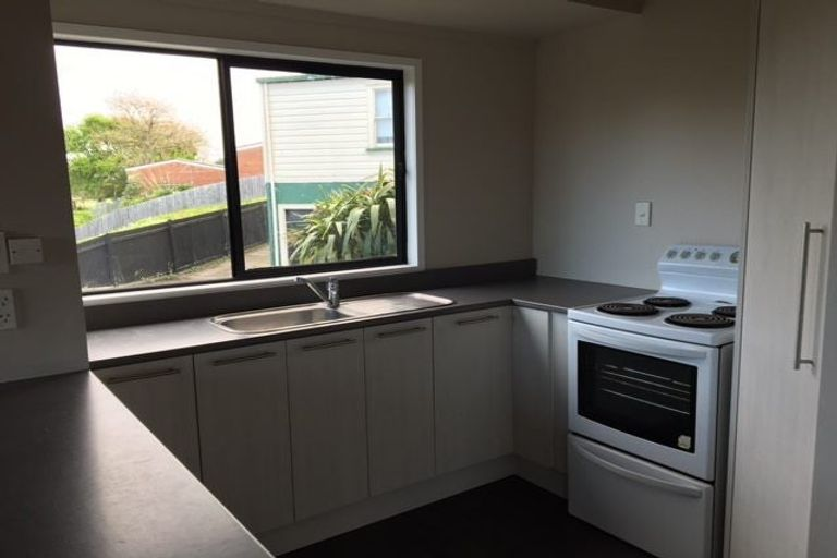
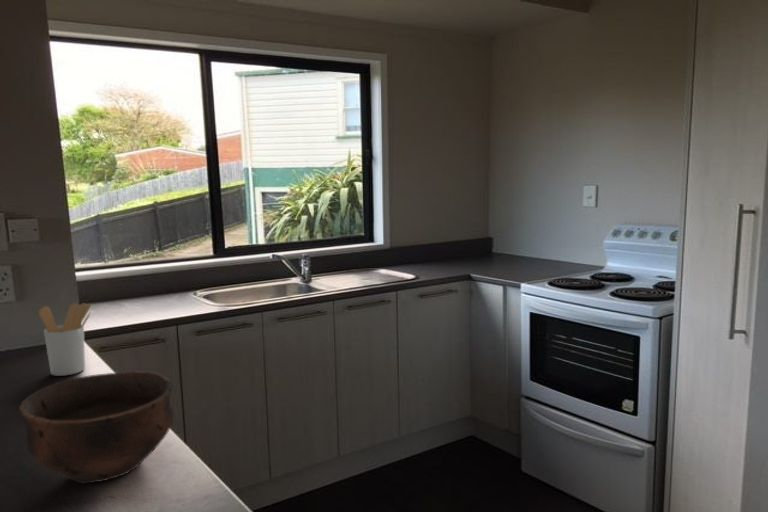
+ utensil holder [38,302,92,377]
+ bowl [18,370,175,485]
